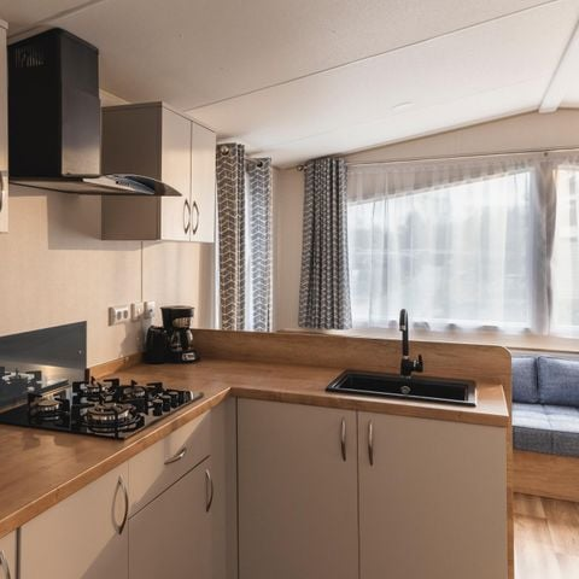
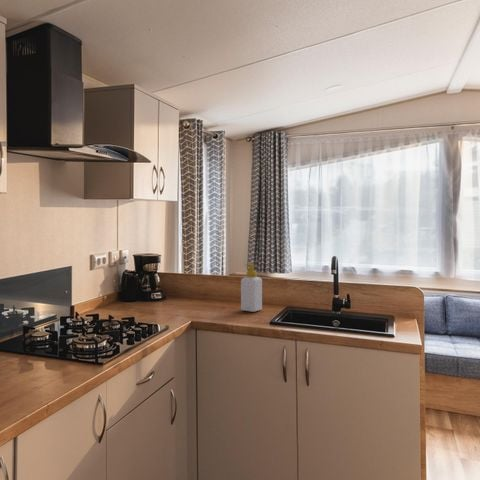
+ soap bottle [240,263,263,313]
